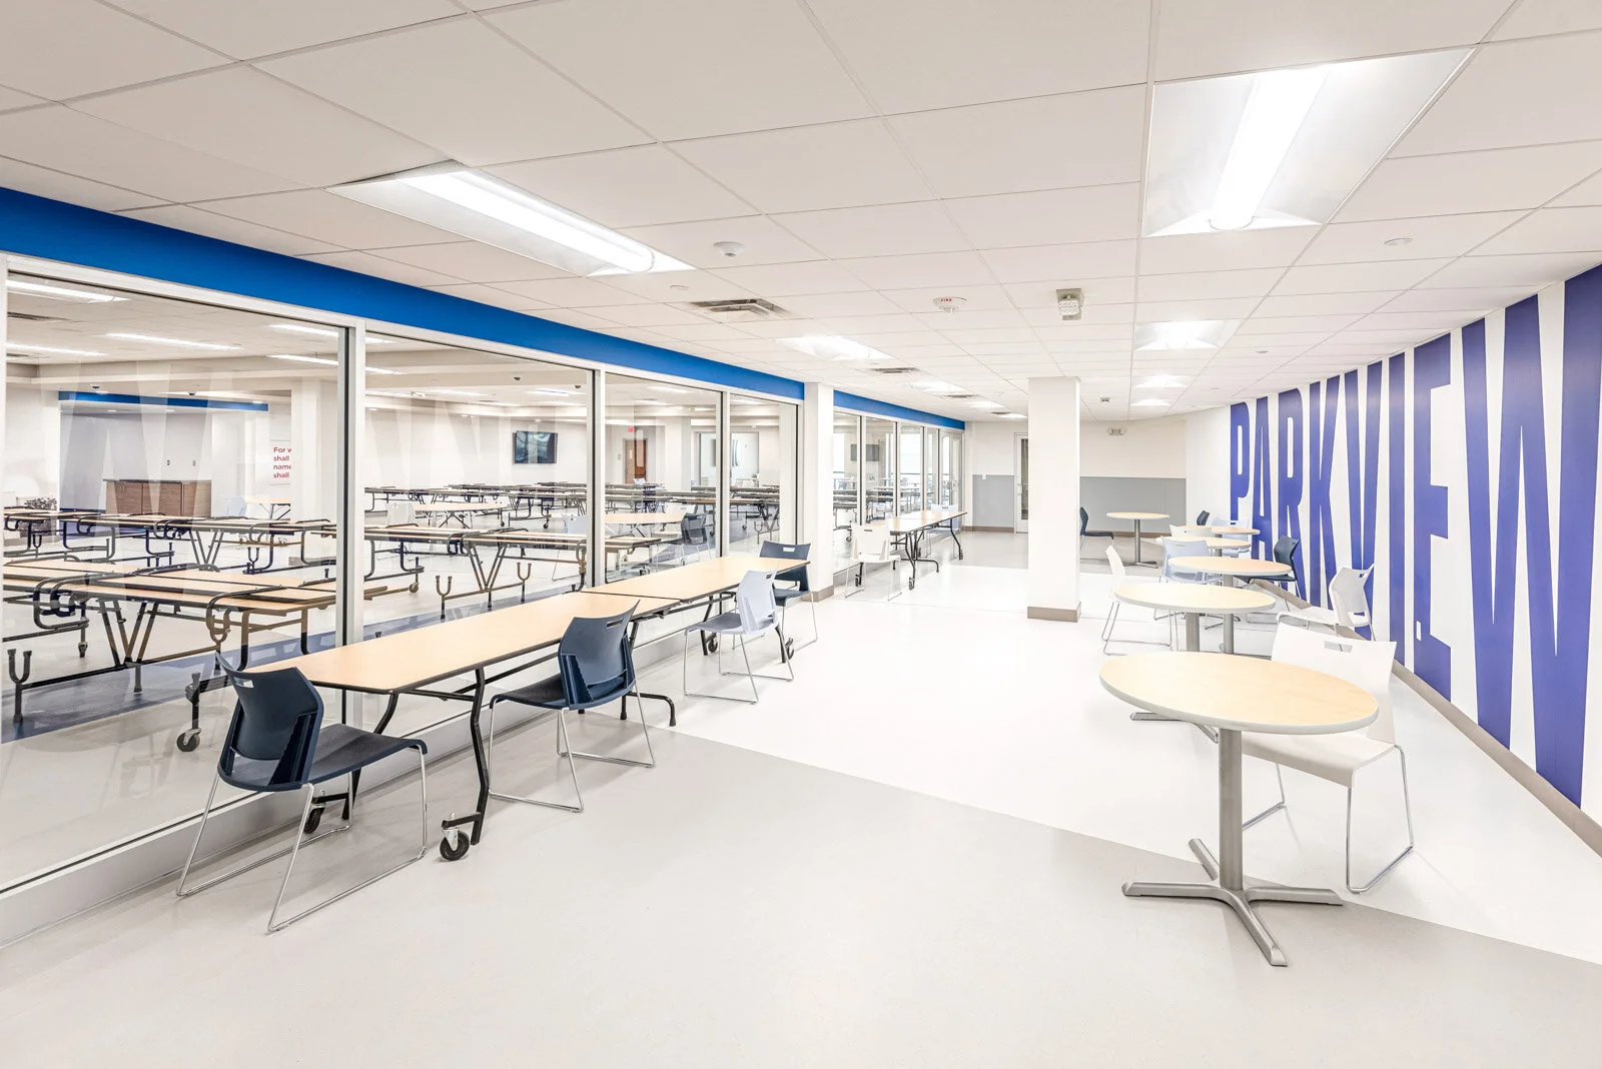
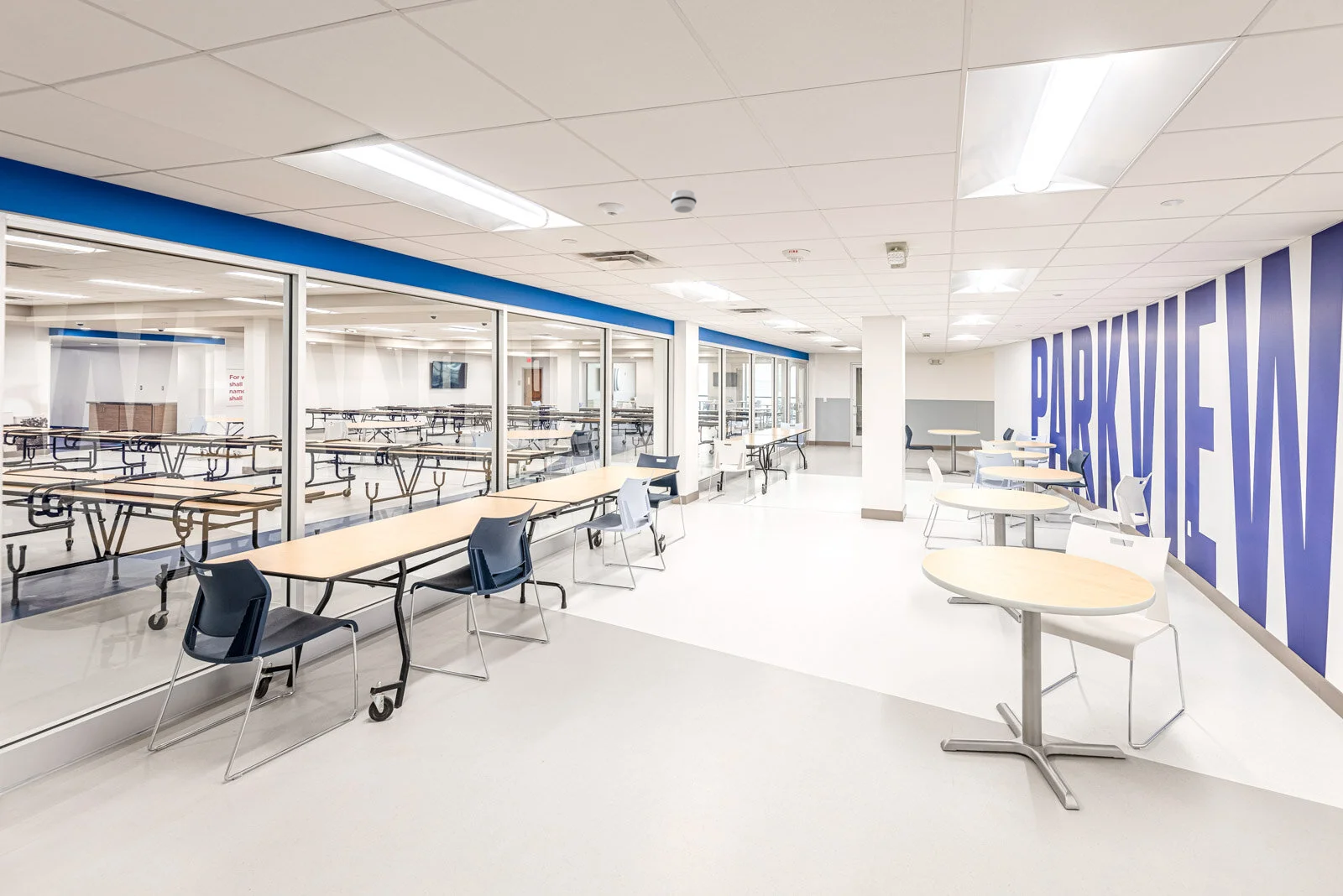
+ smoke detector [670,189,698,214]
